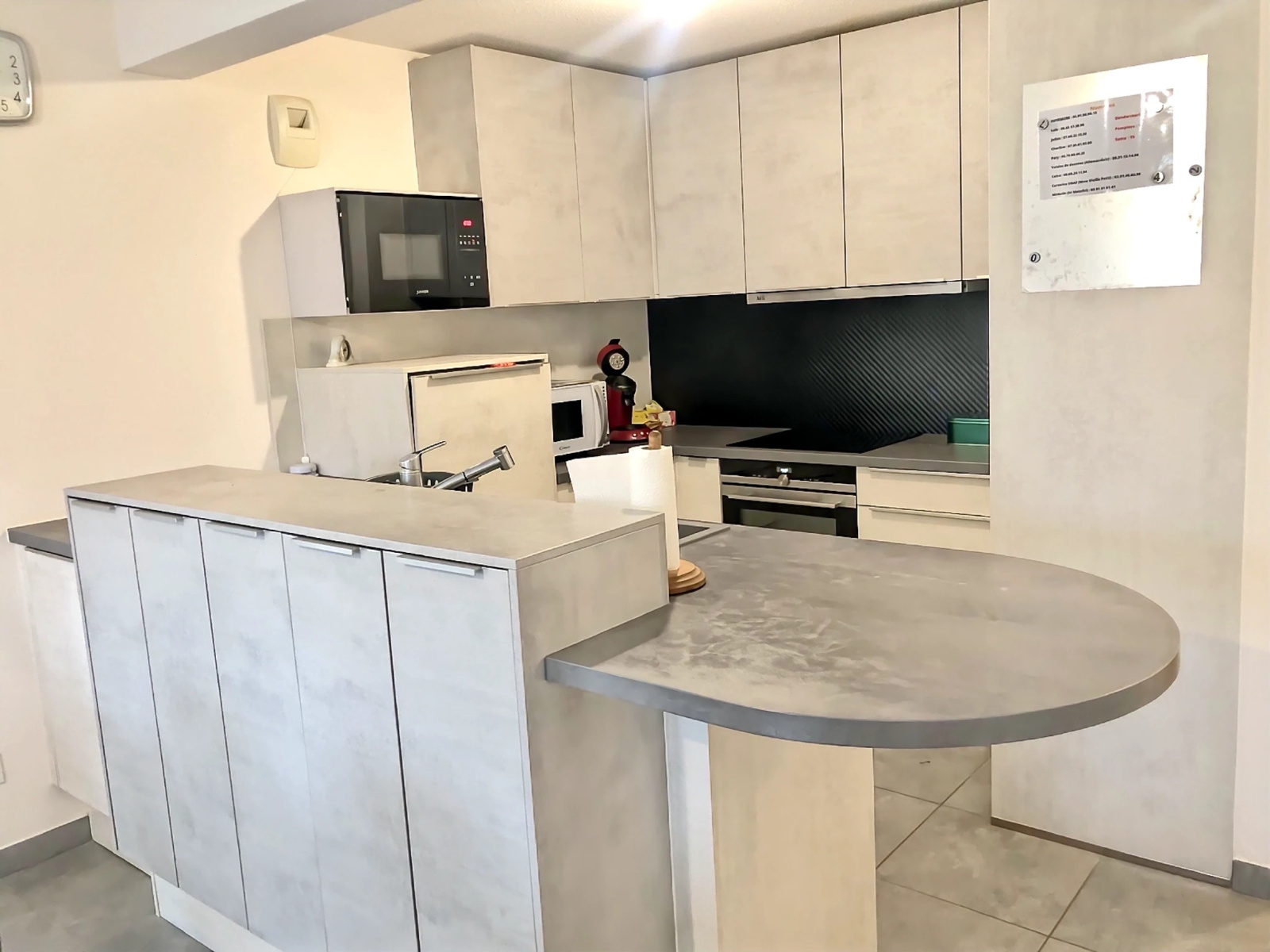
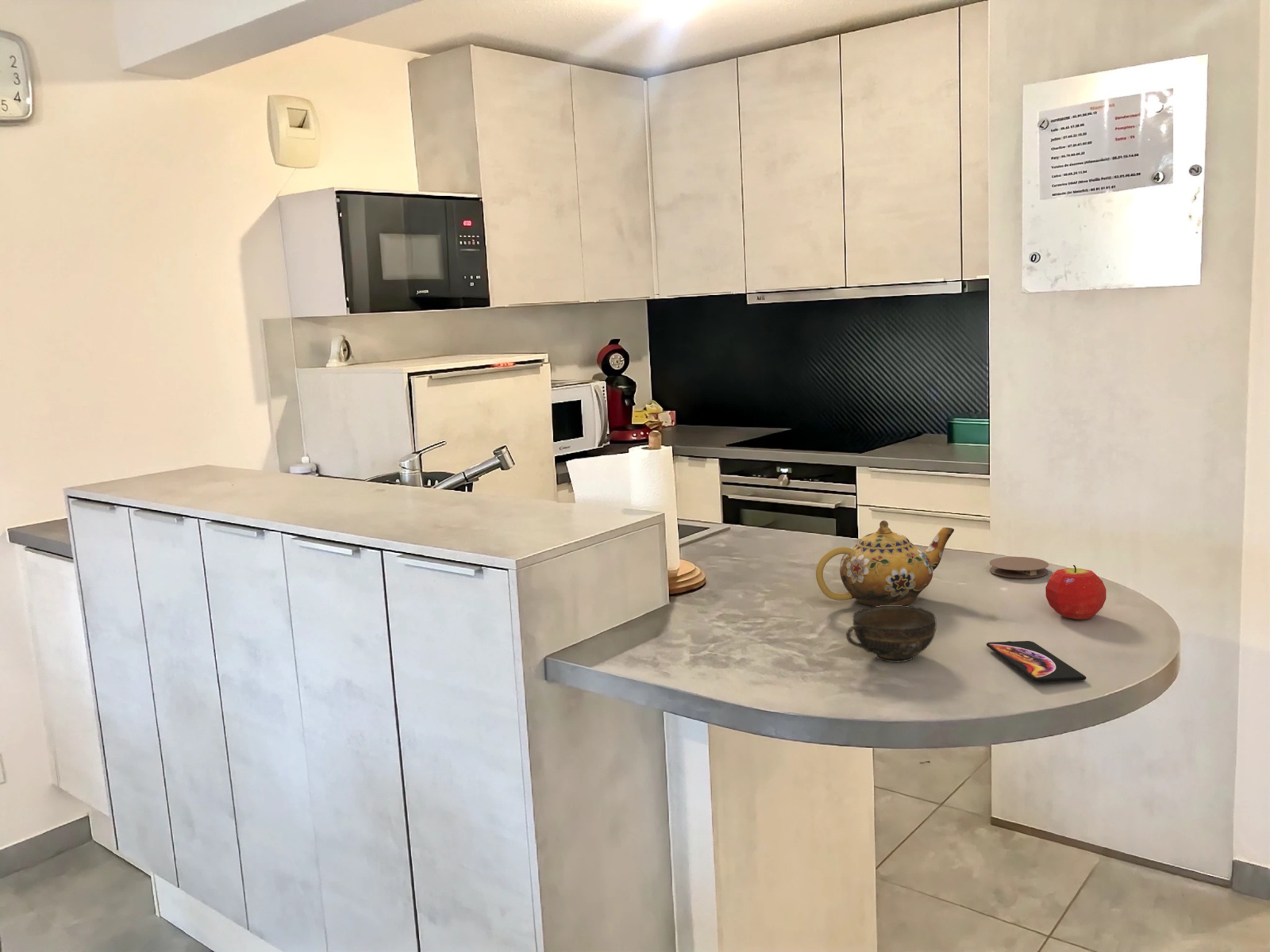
+ coaster [988,556,1049,579]
+ smartphone [986,640,1087,683]
+ teapot [815,520,955,607]
+ fruit [1045,564,1107,620]
+ cup [845,605,937,663]
